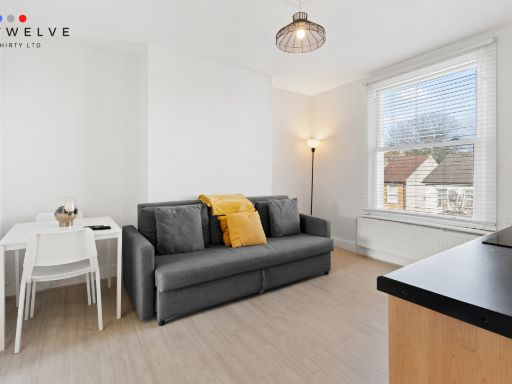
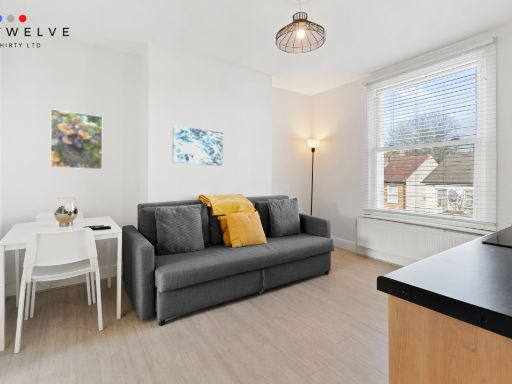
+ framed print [49,108,103,170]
+ wall art [171,125,224,167]
